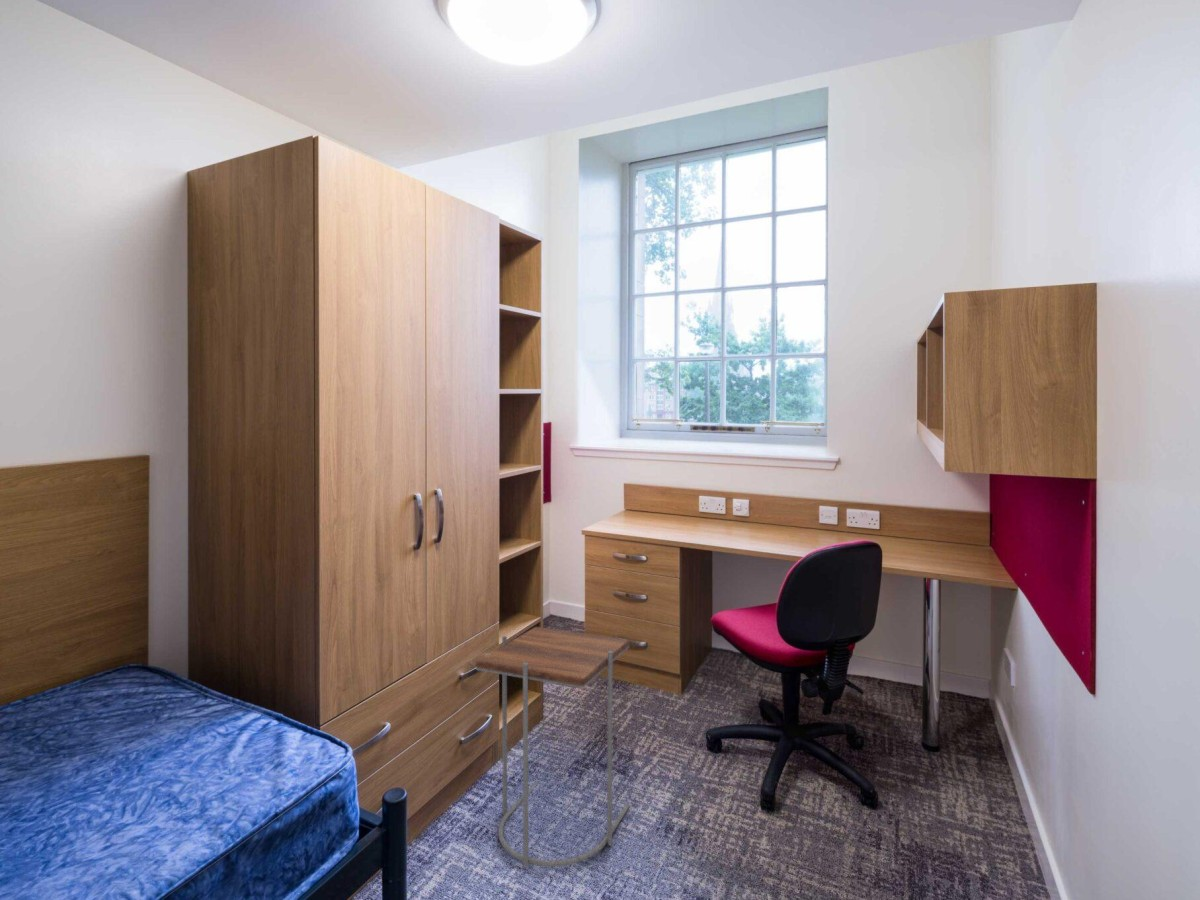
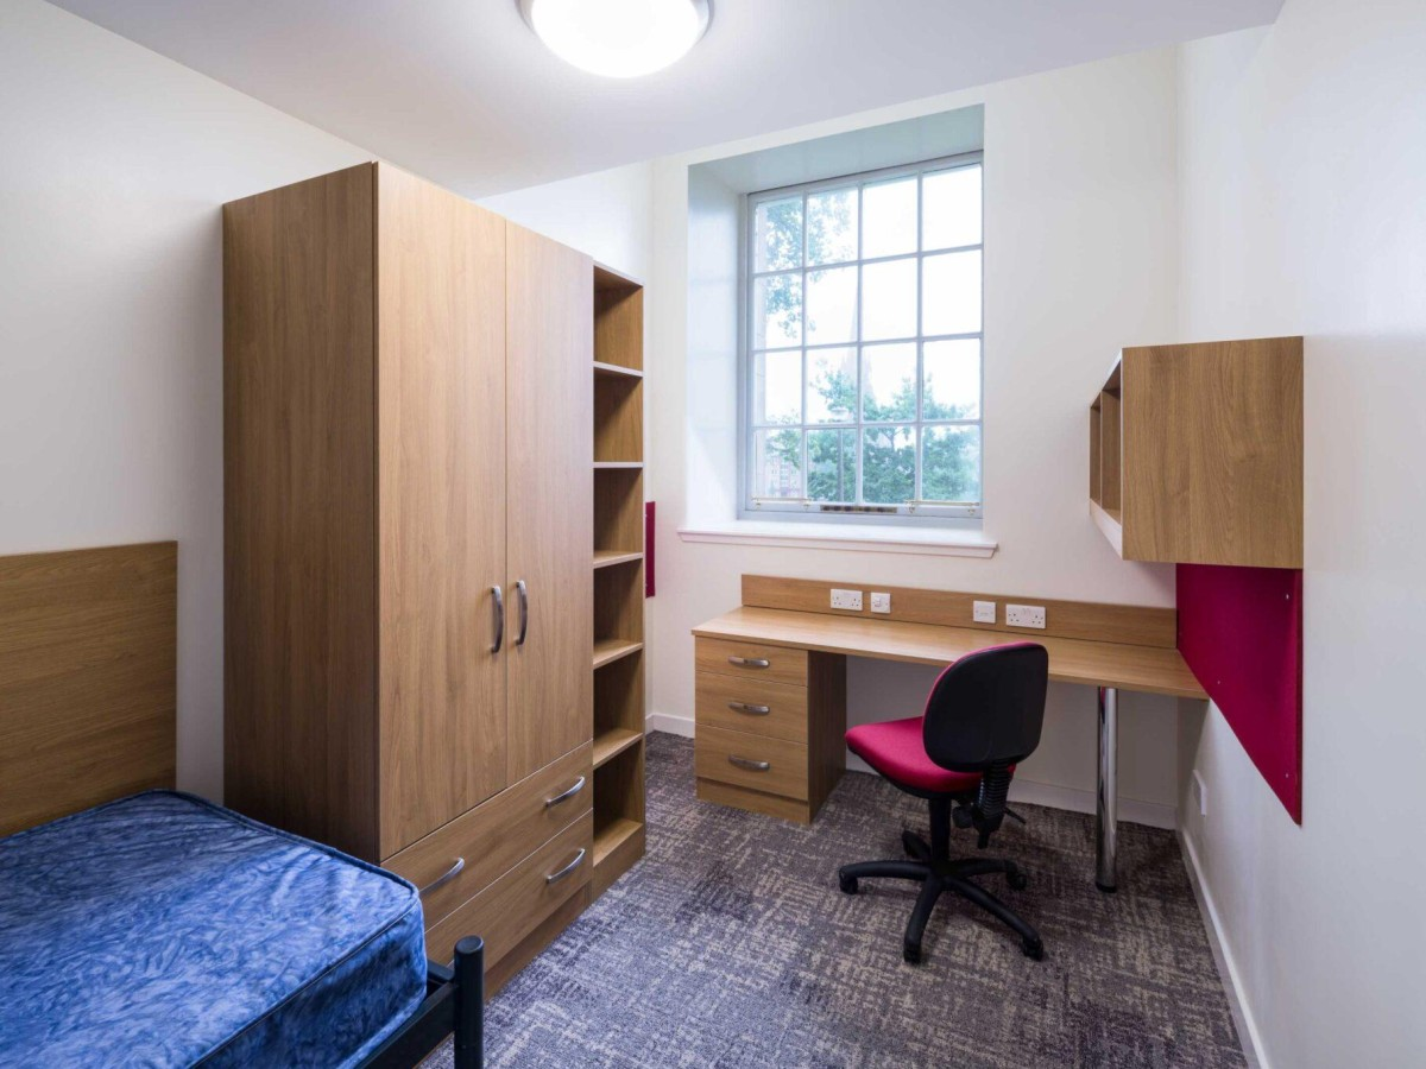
- side table [475,626,631,869]
